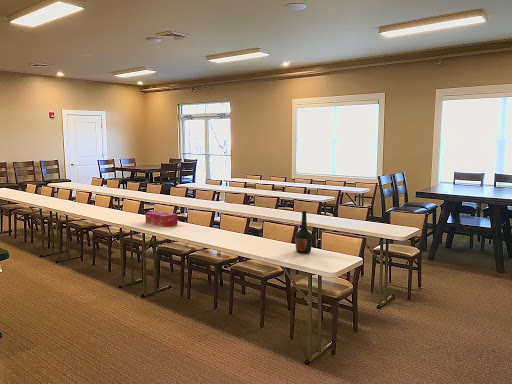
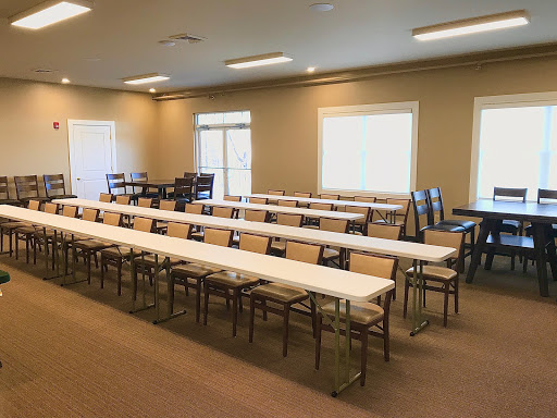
- bottle [294,209,313,254]
- tissue box [145,210,179,228]
